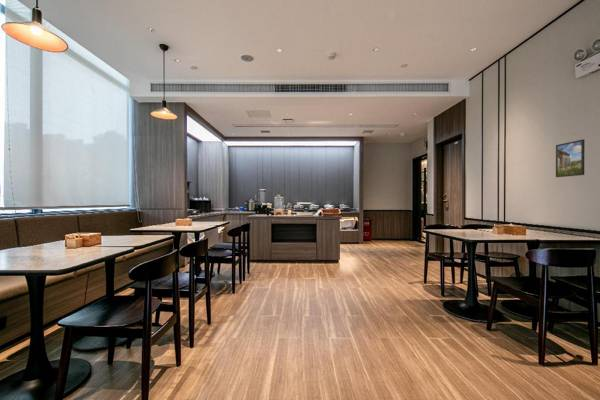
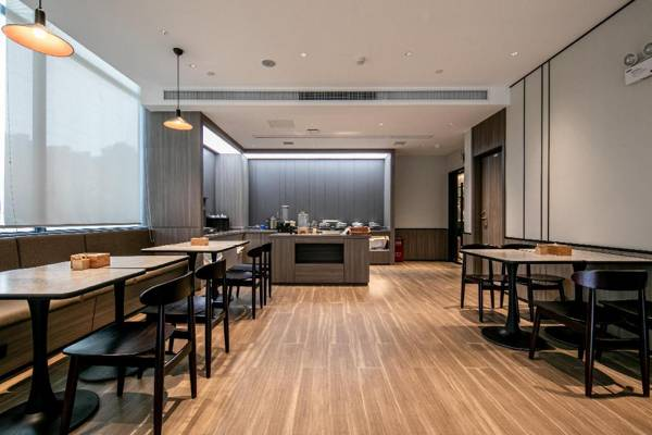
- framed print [555,138,586,178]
